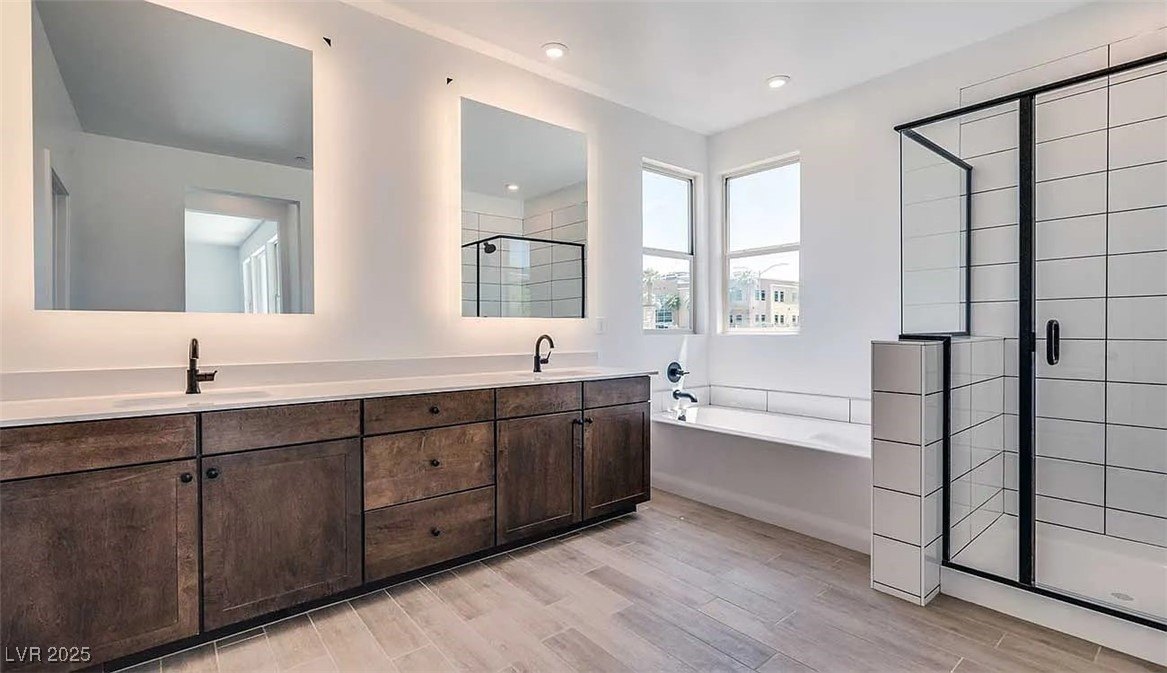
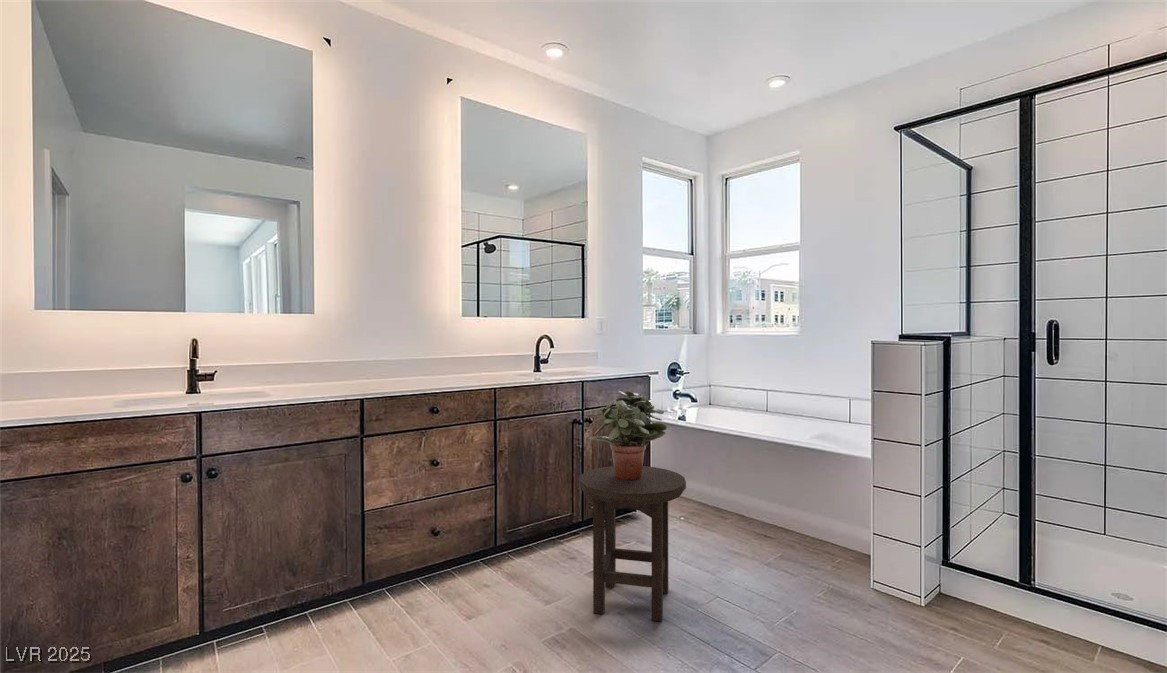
+ stool [578,465,687,622]
+ potted plant [584,390,668,480]
